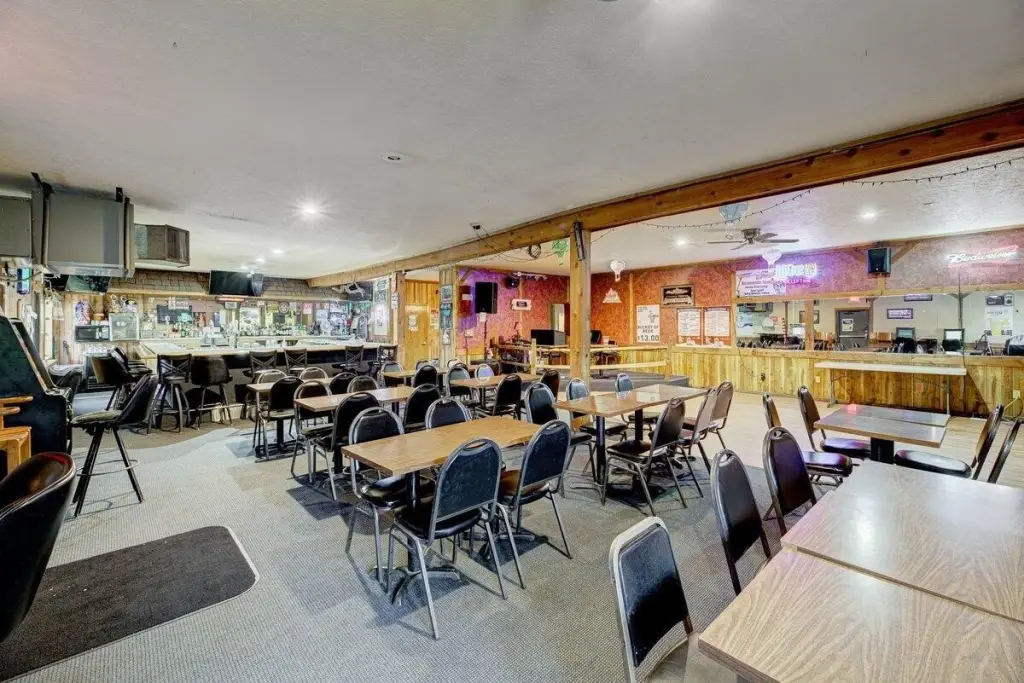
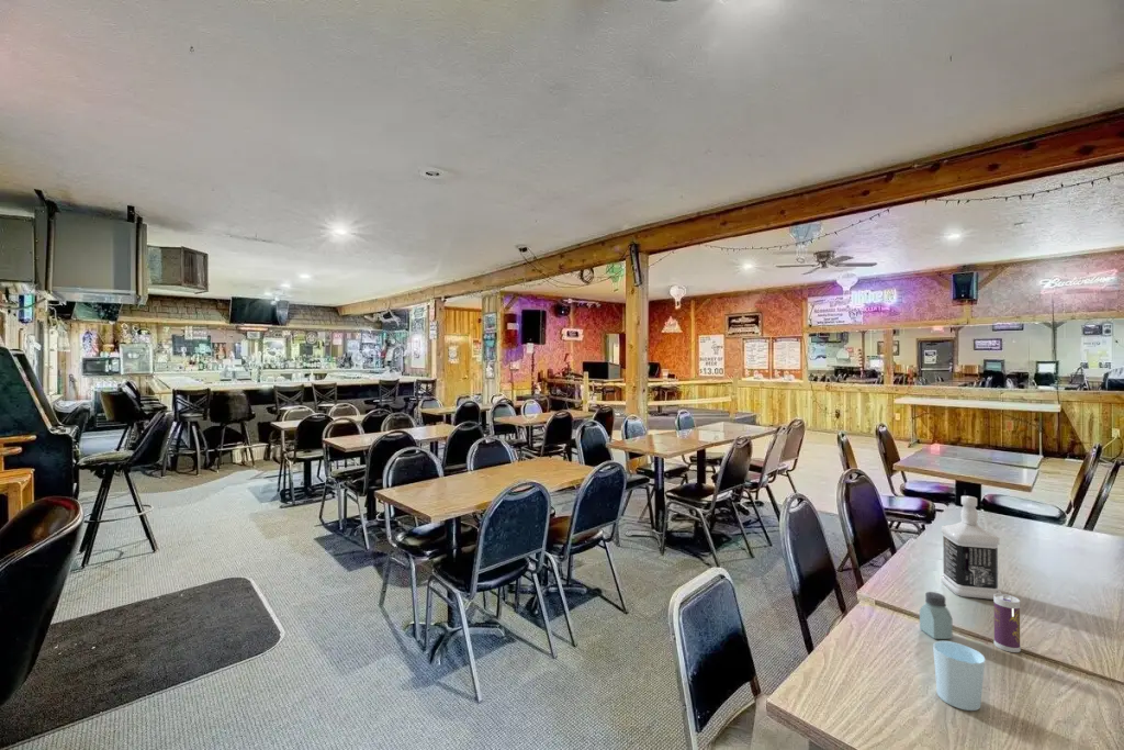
+ saltshaker [919,591,954,640]
+ beverage can [992,593,1022,653]
+ cup [932,640,986,712]
+ bottle [940,495,1002,601]
